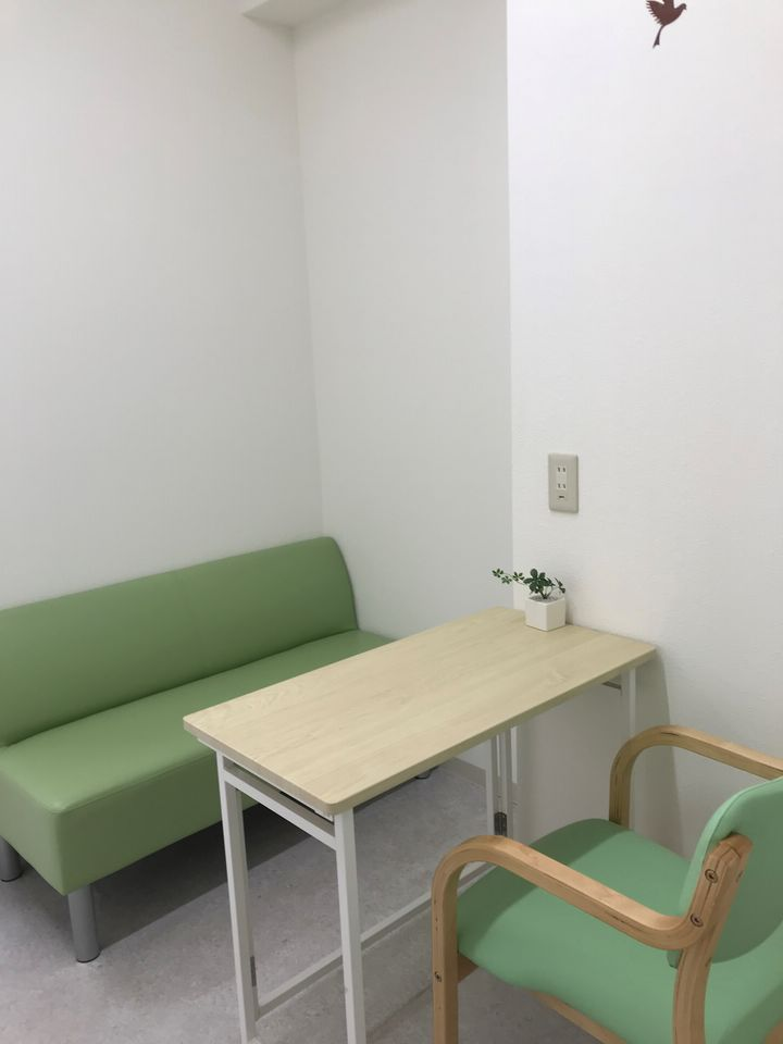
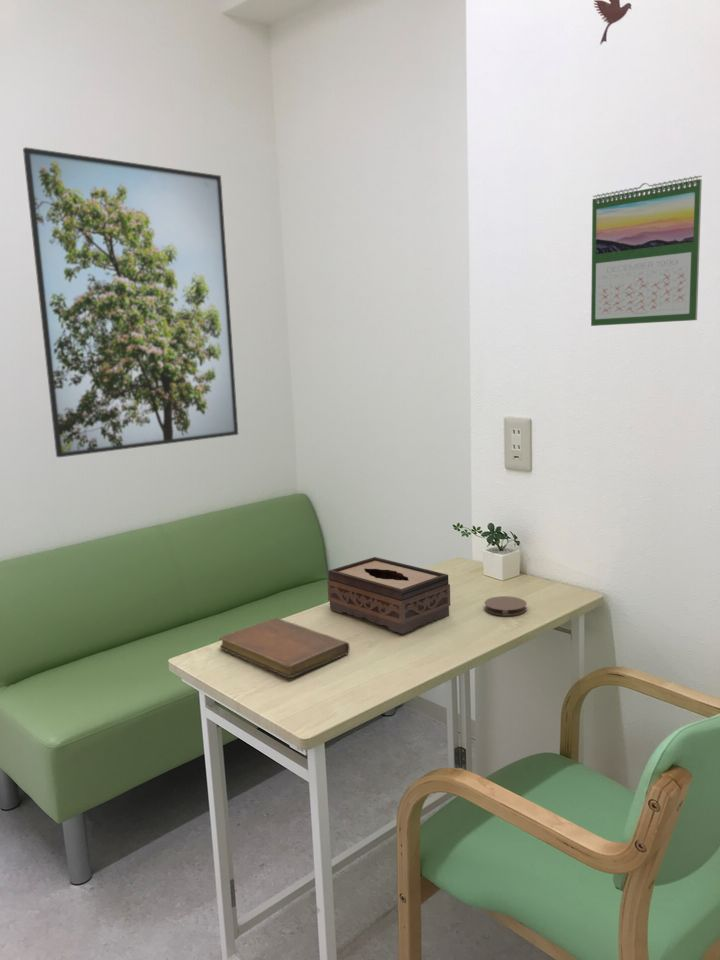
+ calendar [590,175,703,327]
+ notebook [218,617,351,679]
+ tissue box [326,556,451,635]
+ coaster [483,595,528,617]
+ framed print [22,146,239,458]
